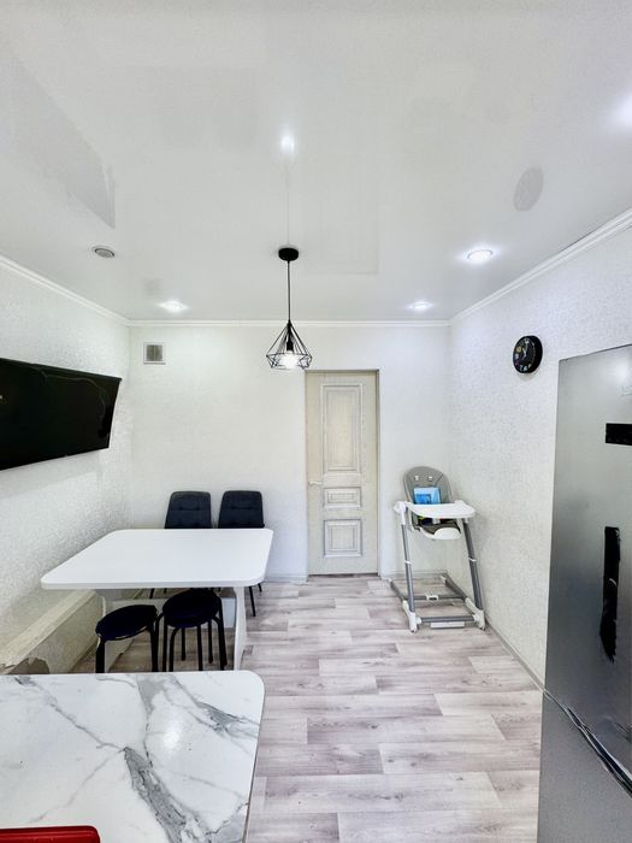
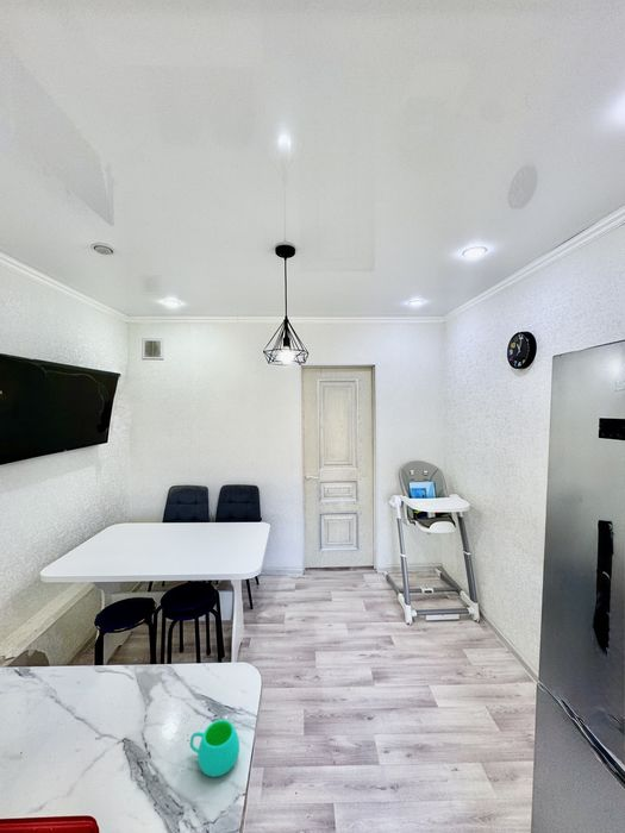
+ mug [189,719,240,778]
